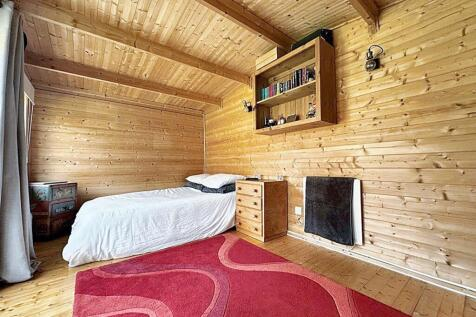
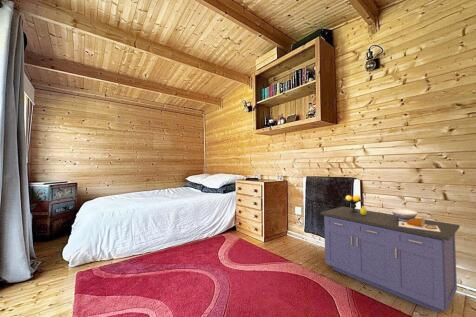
+ storage cabinet [319,194,460,314]
